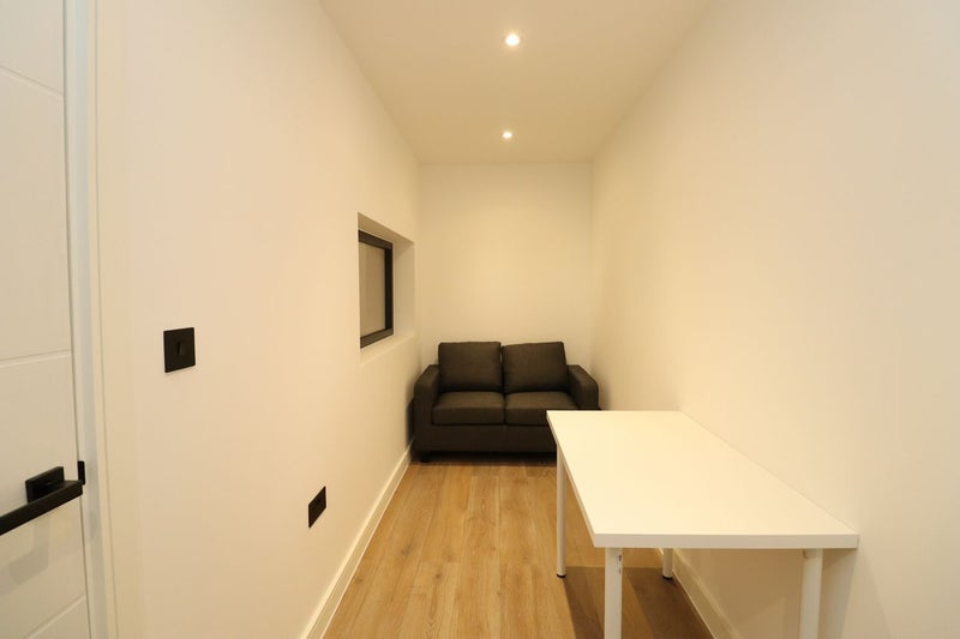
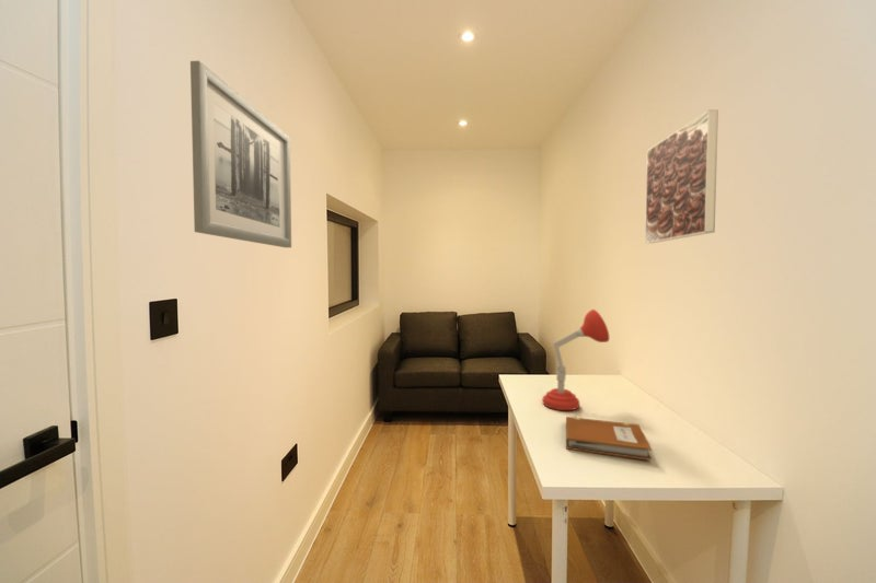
+ desk lamp [542,308,610,411]
+ wall art [189,60,292,248]
+ notebook [565,416,653,462]
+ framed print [644,108,719,244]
